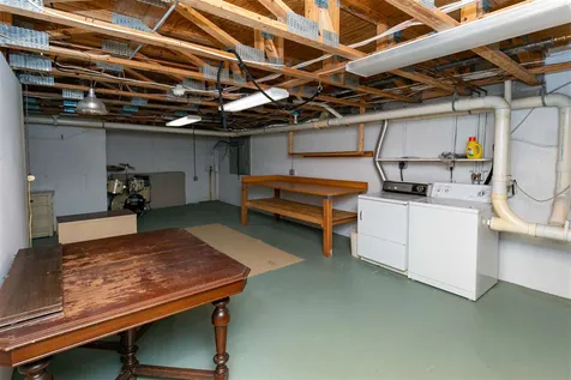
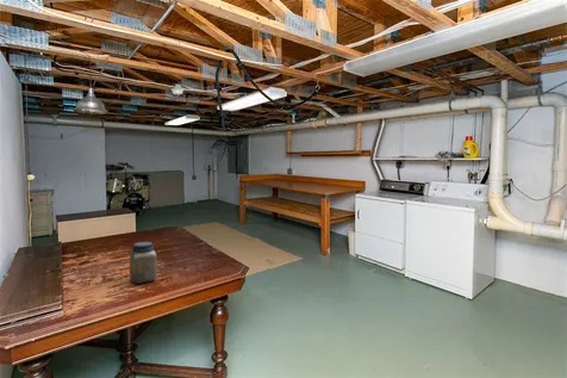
+ jar [129,241,157,285]
